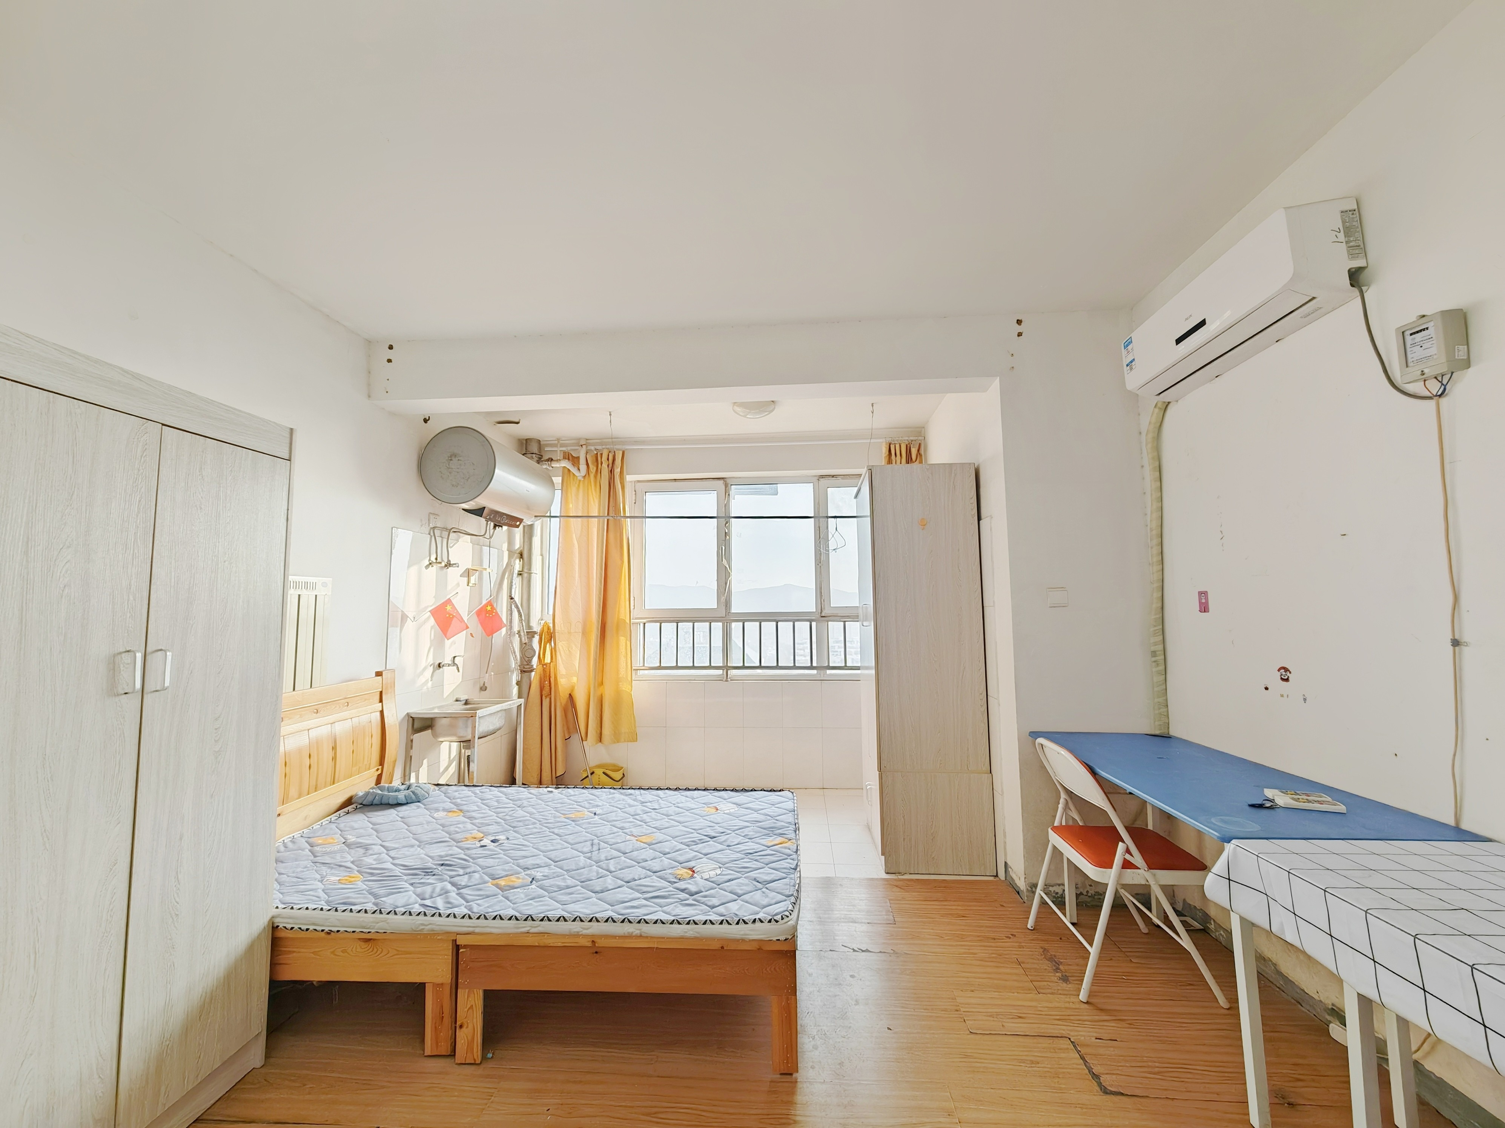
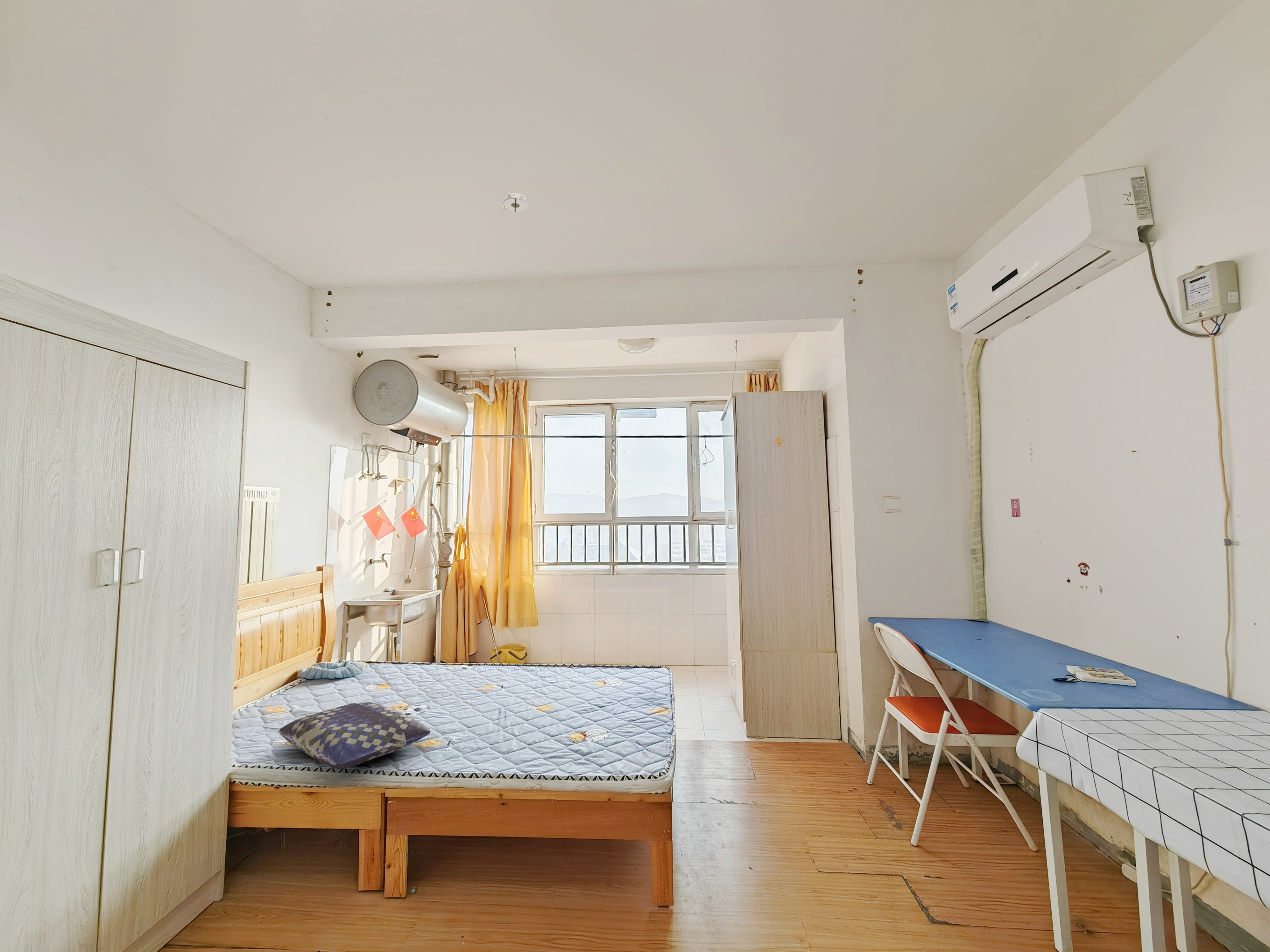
+ smoke detector [500,192,529,212]
+ cushion [279,702,431,769]
